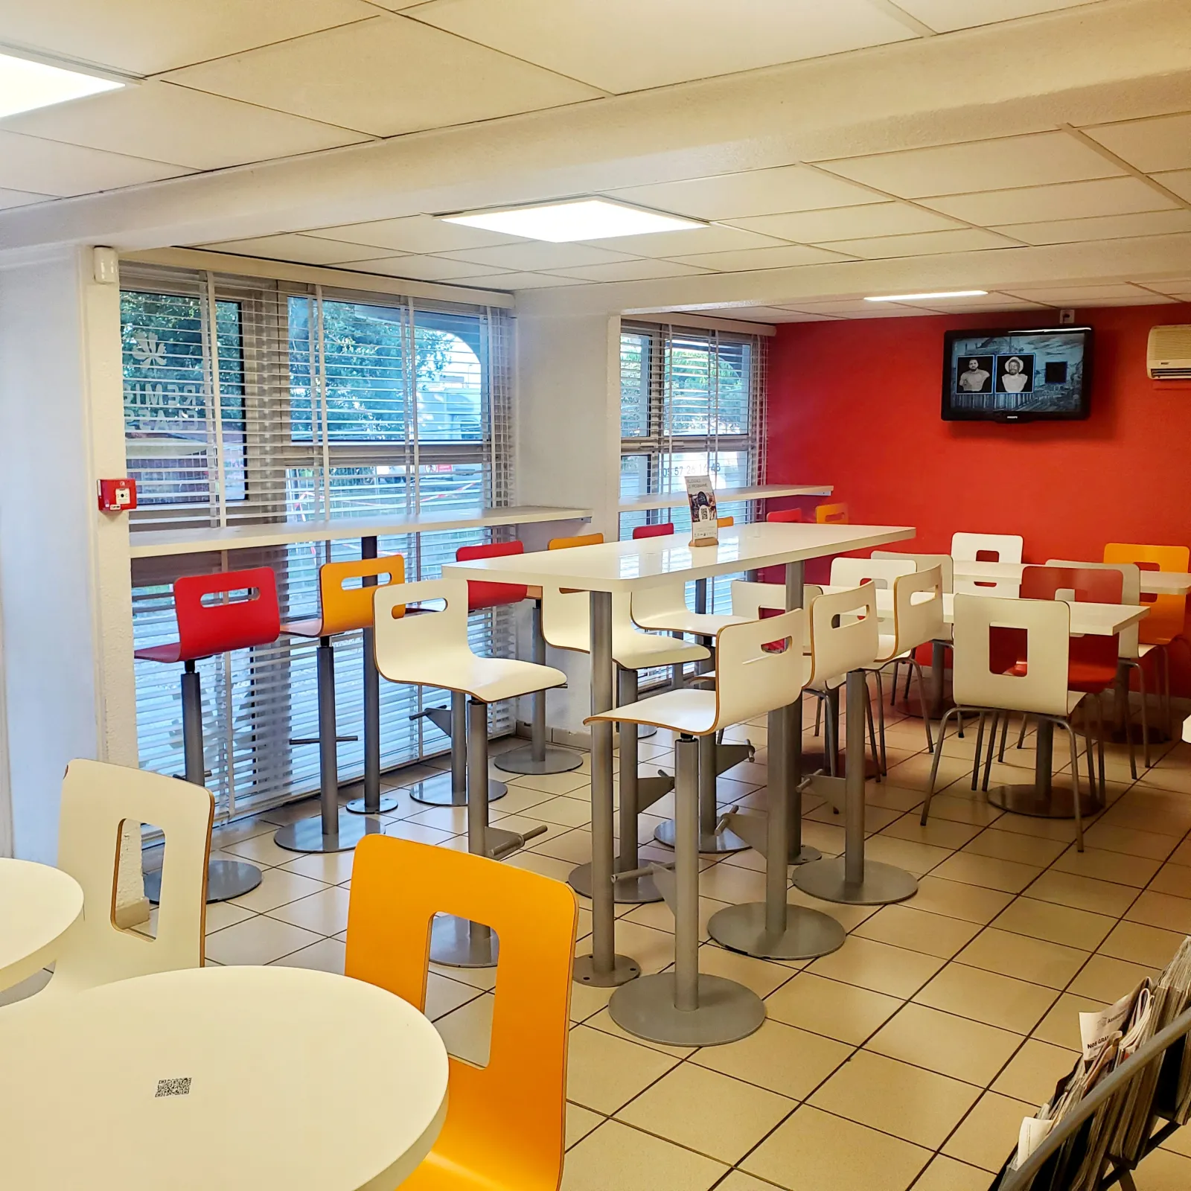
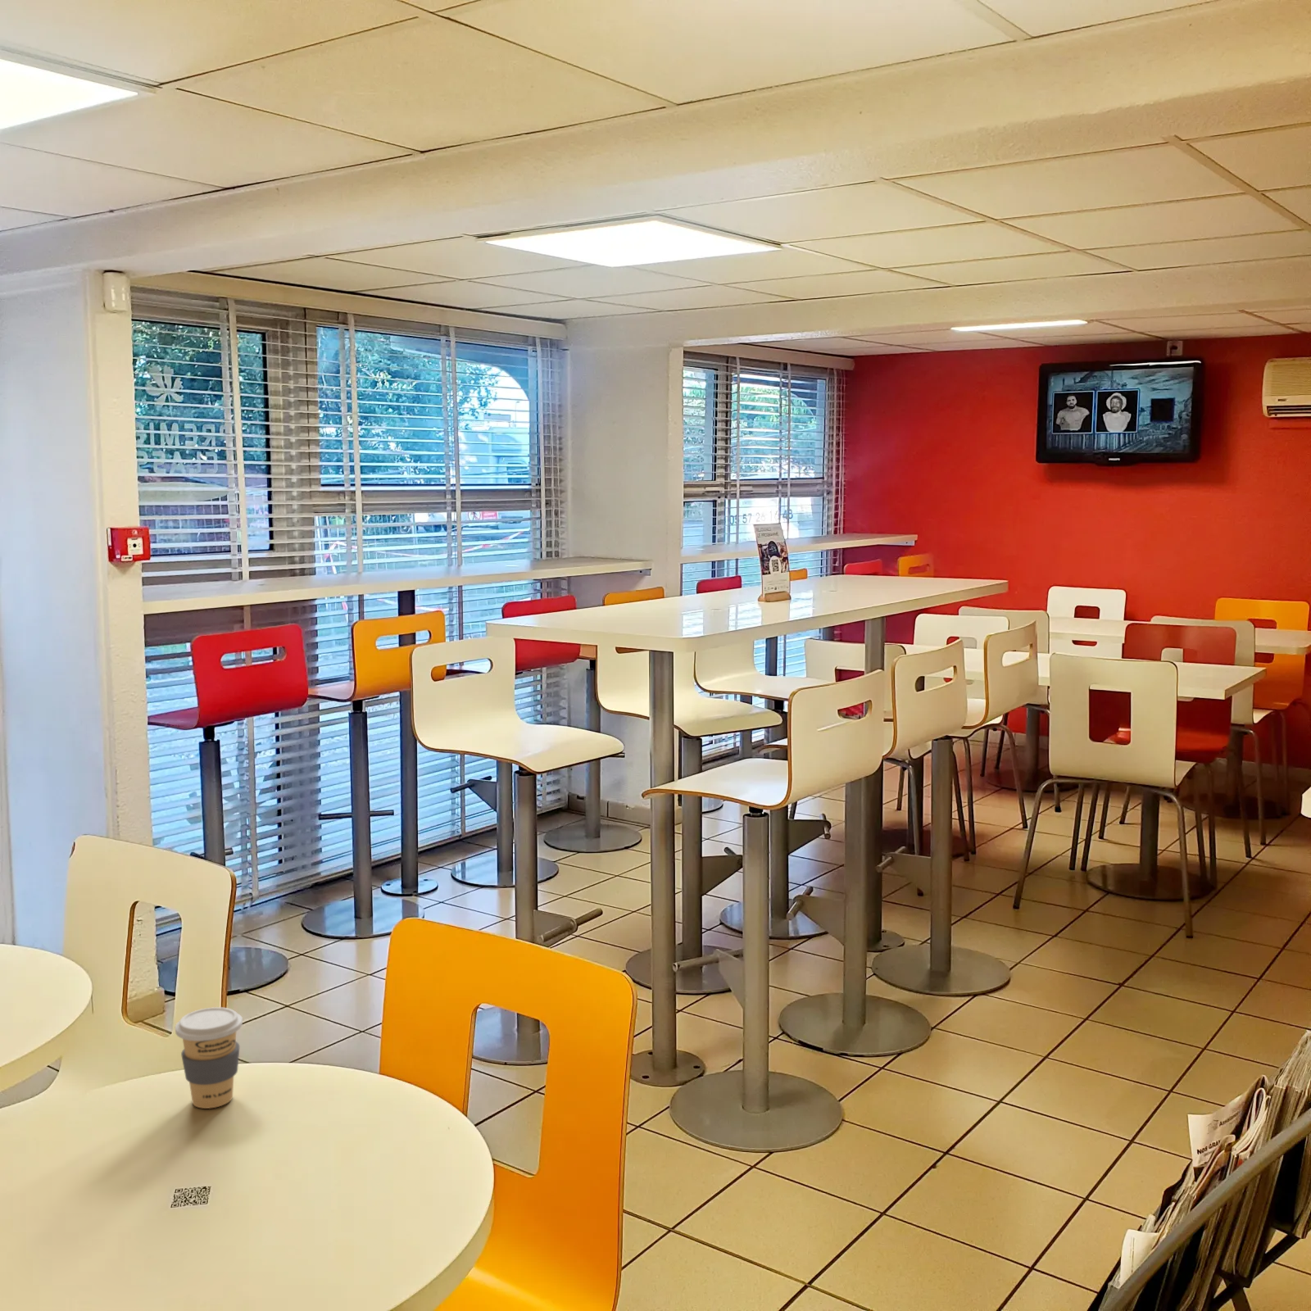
+ coffee cup [174,1006,244,1109]
